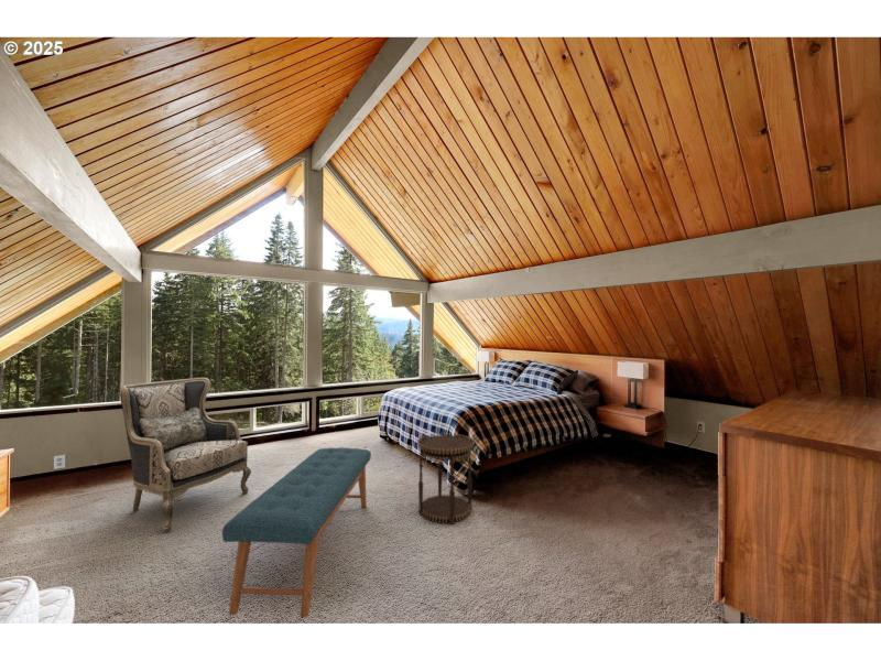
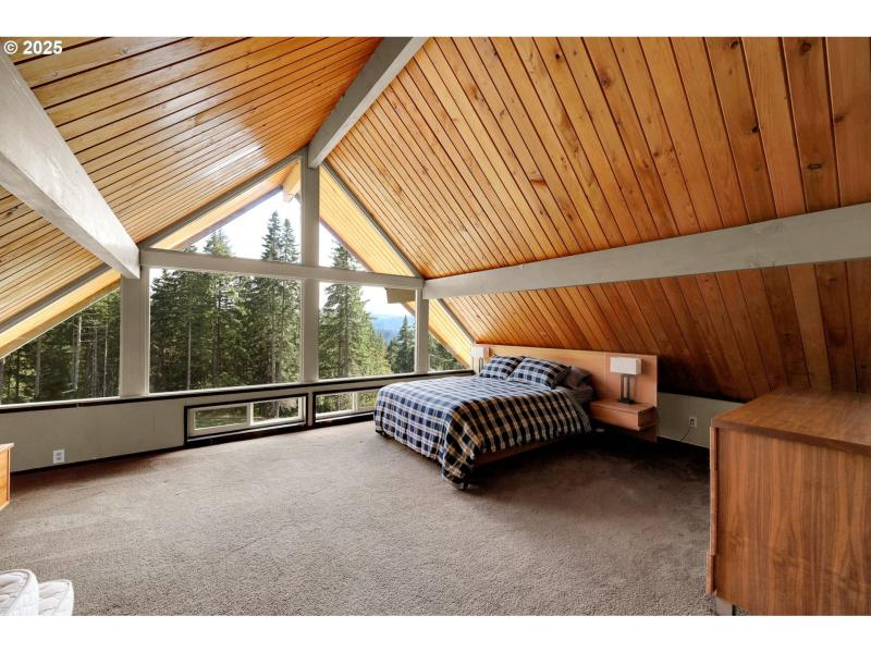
- side table [416,432,476,525]
- armchair [119,377,252,533]
- bench [221,446,372,619]
